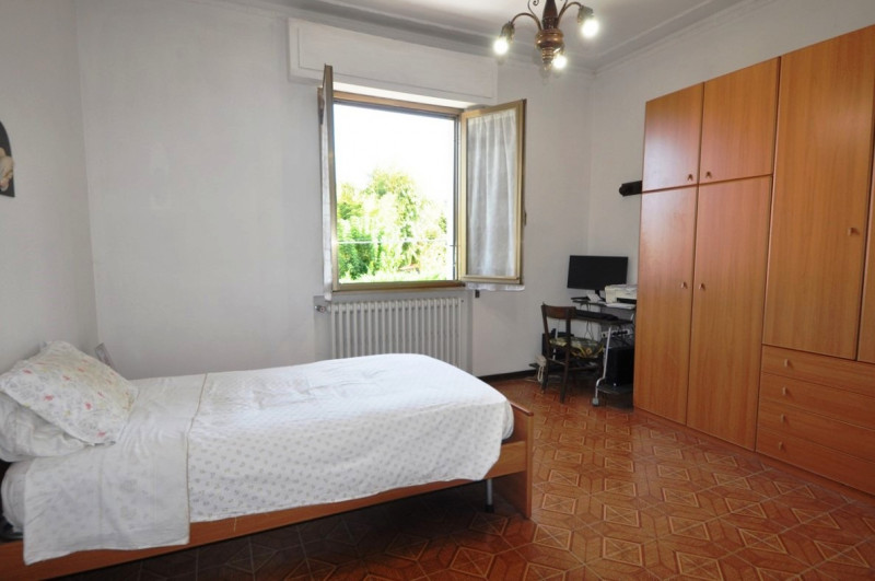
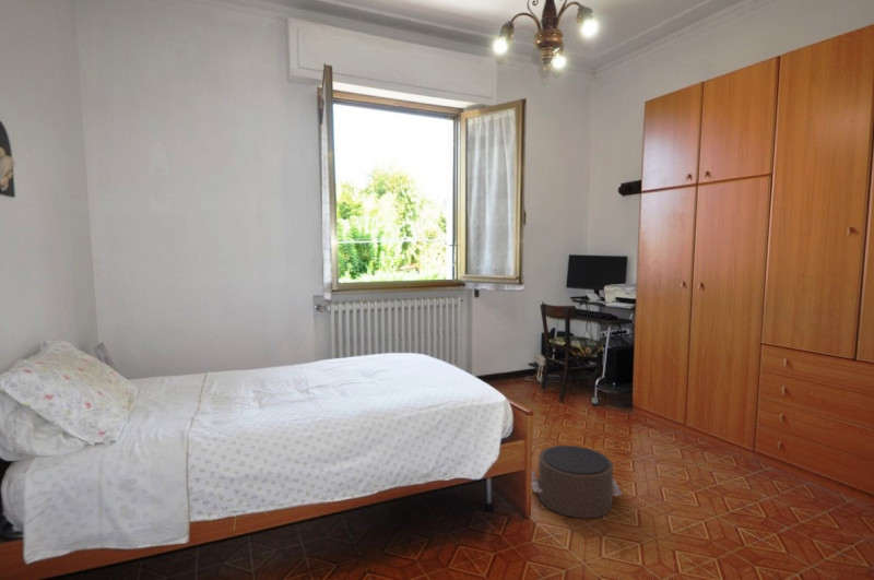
+ pouf [531,445,624,520]
